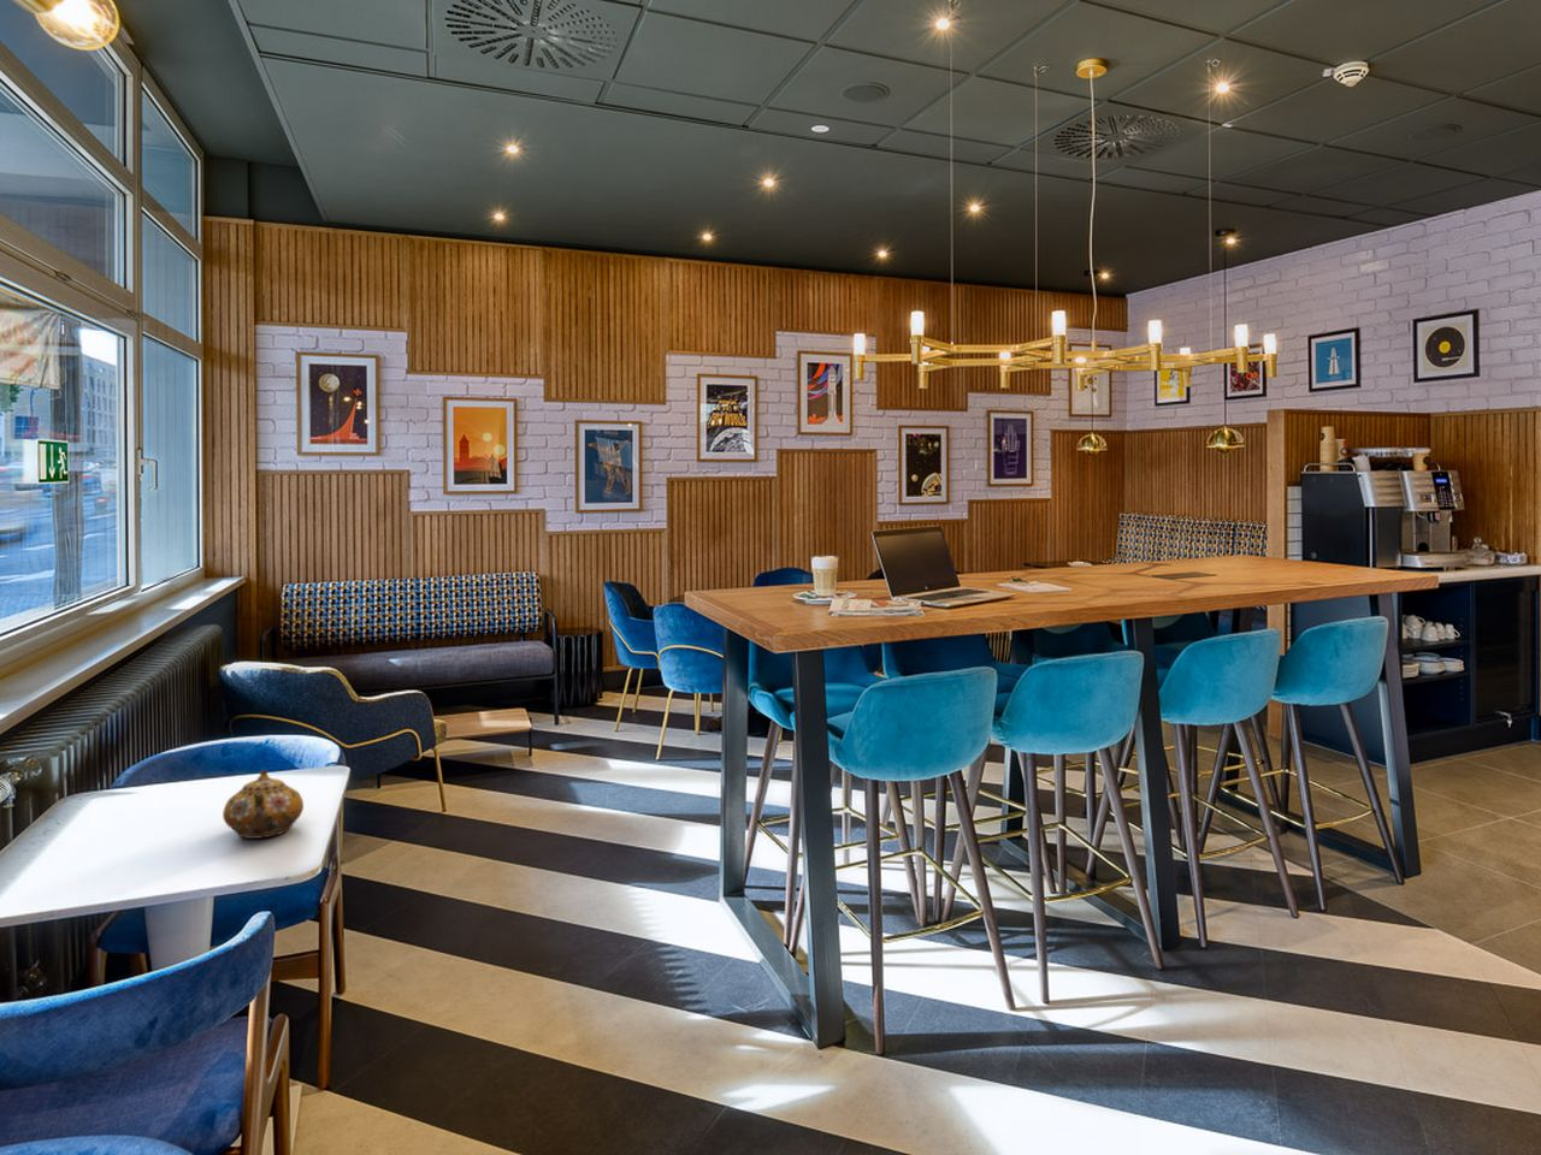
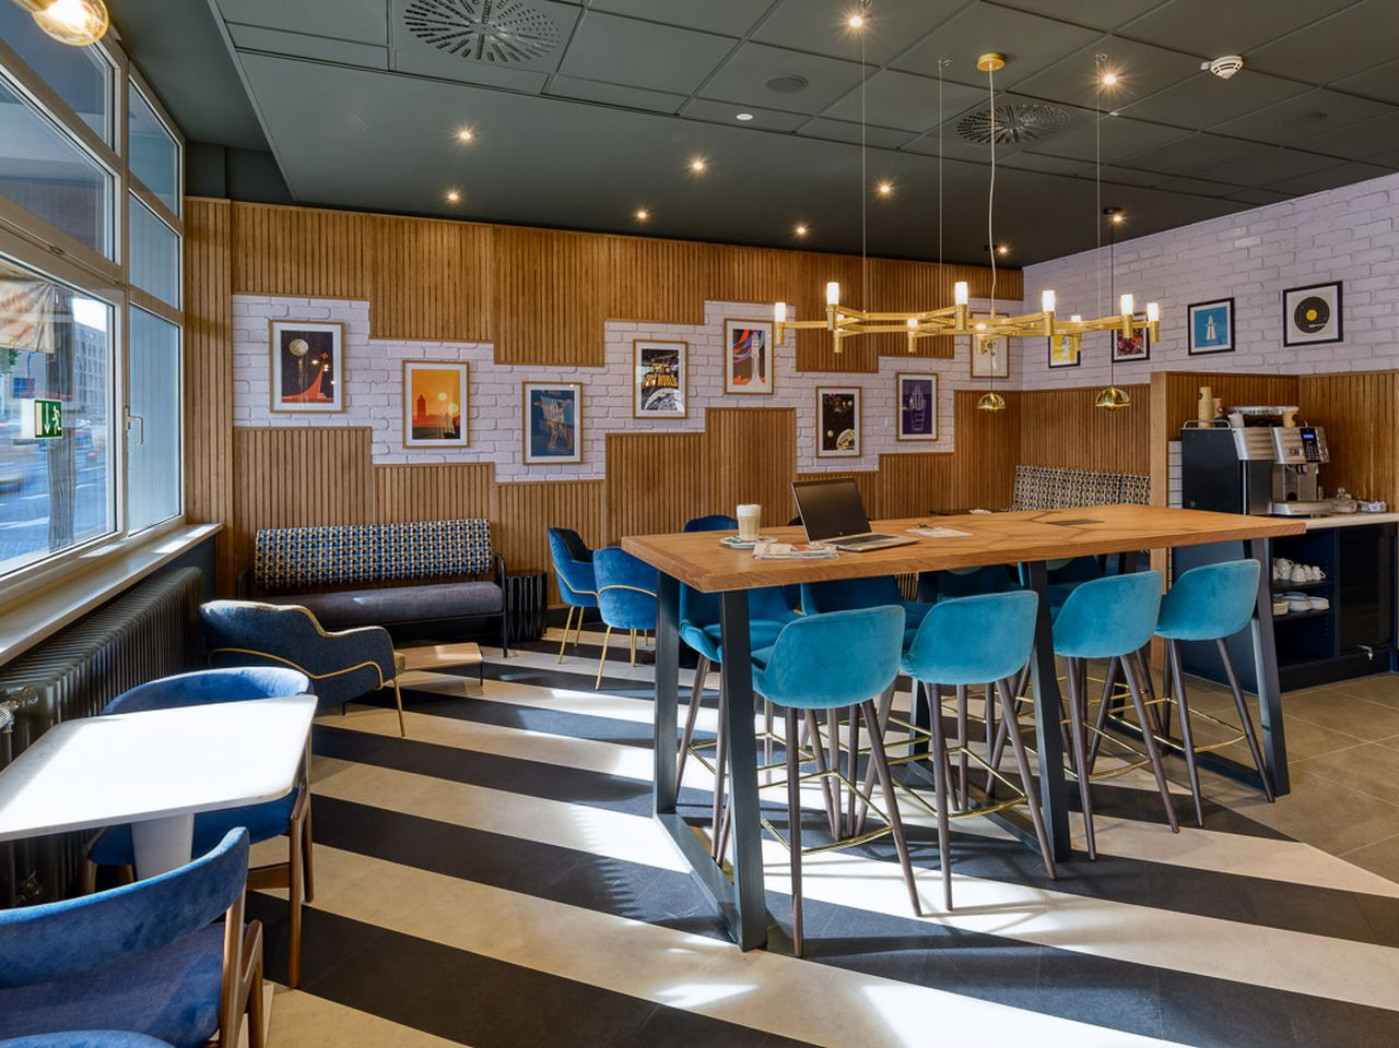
- teapot [222,769,305,840]
